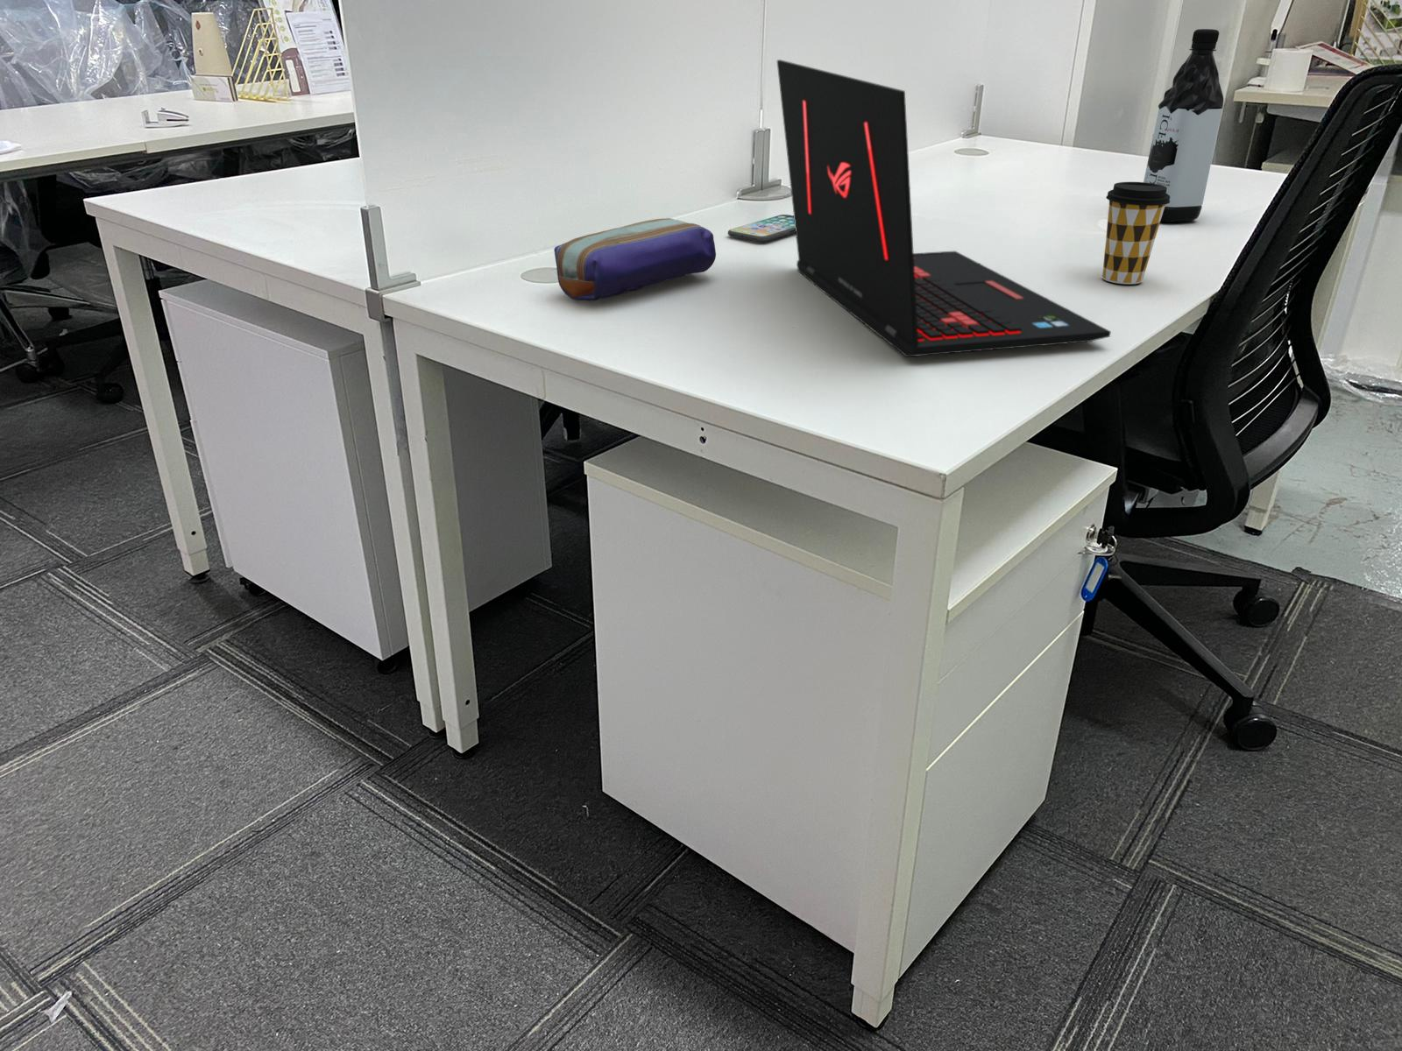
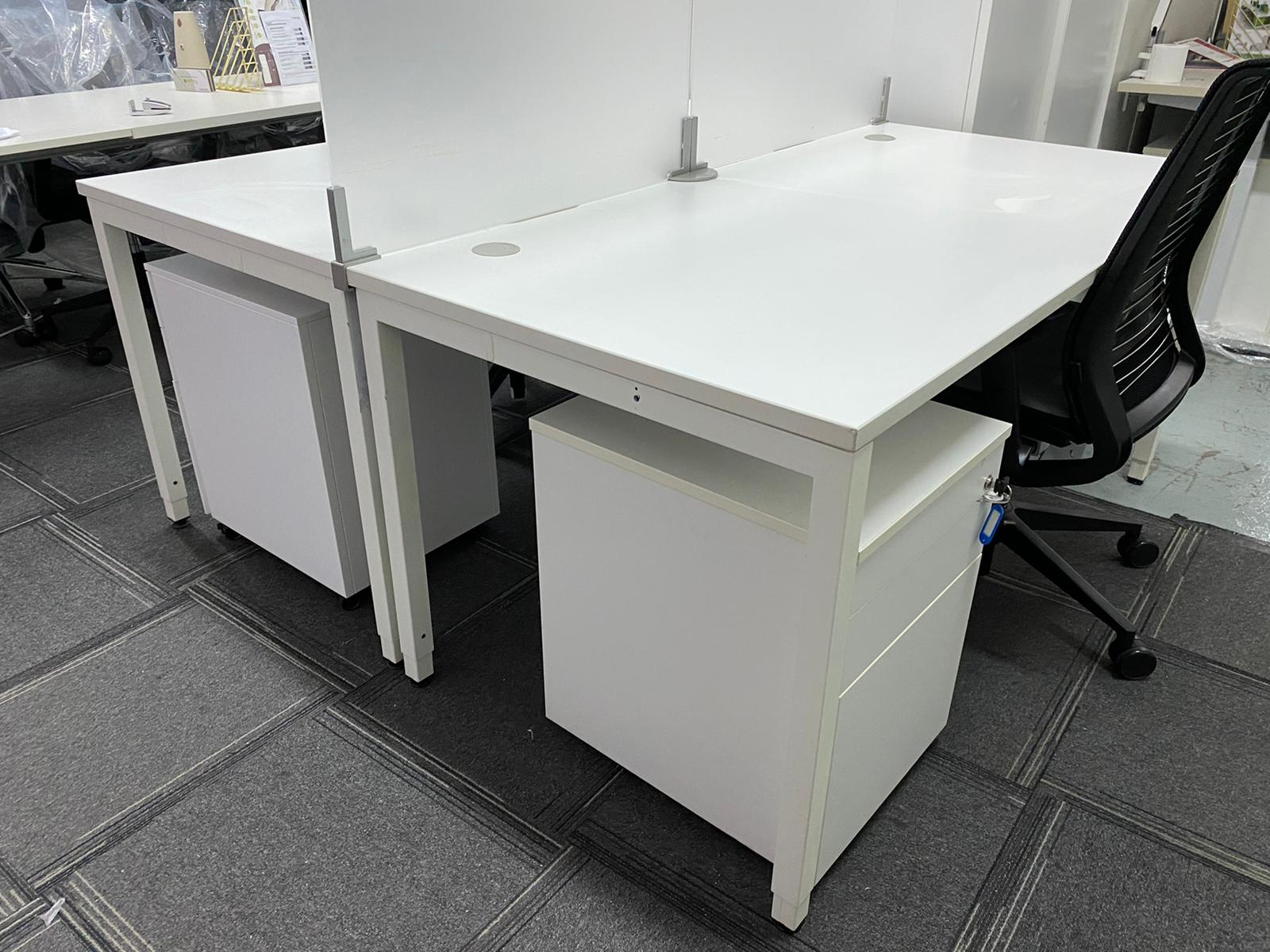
- water bottle [1143,28,1225,223]
- smartphone [727,214,796,243]
- laptop [776,59,1112,358]
- coffee cup [1102,181,1170,285]
- pencil case [554,217,716,301]
